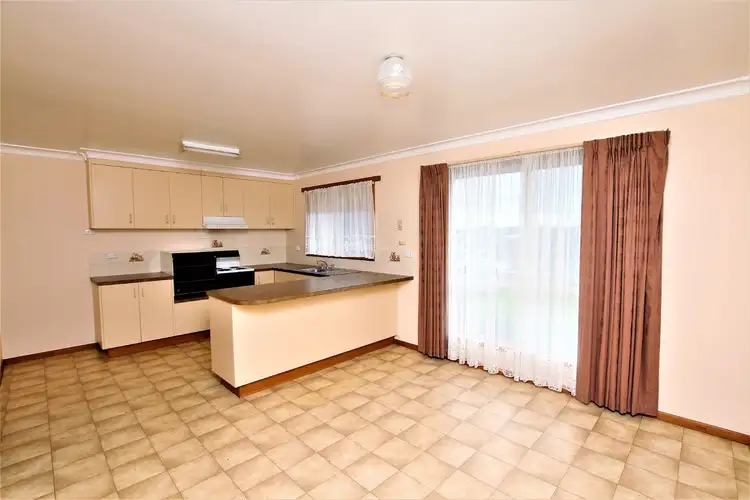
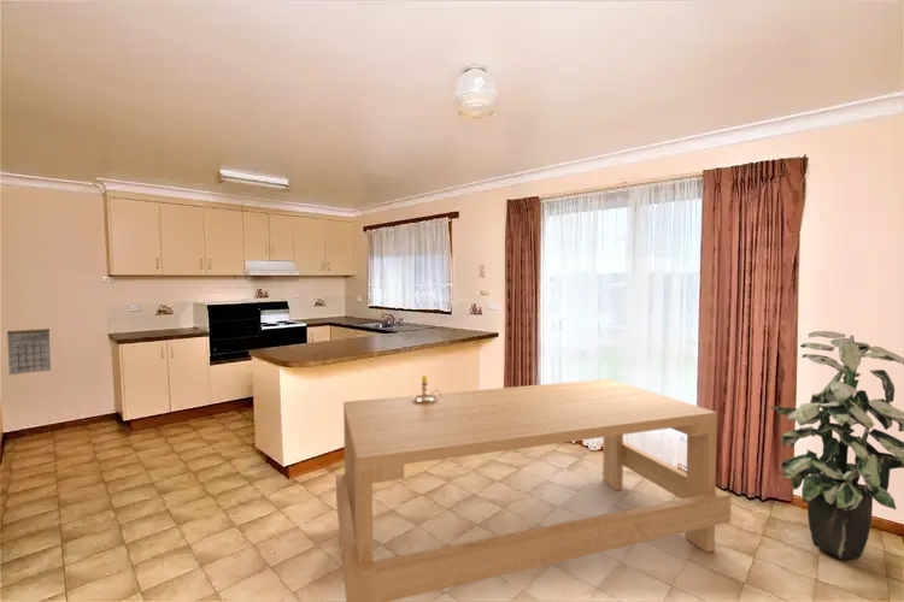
+ indoor plant [769,330,904,560]
+ candlestick [412,374,441,402]
+ calendar [6,320,52,376]
+ dining table [335,378,732,602]
